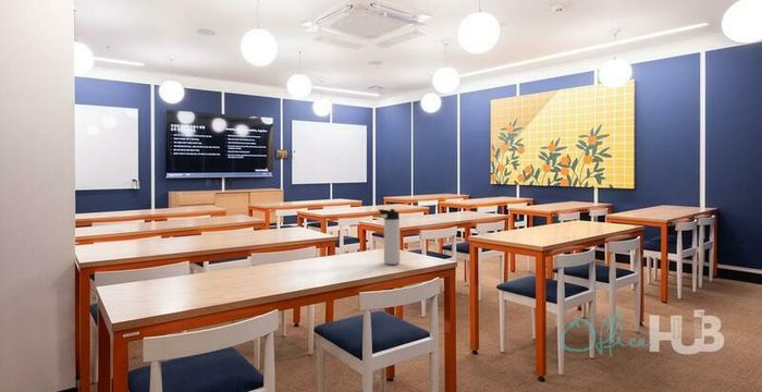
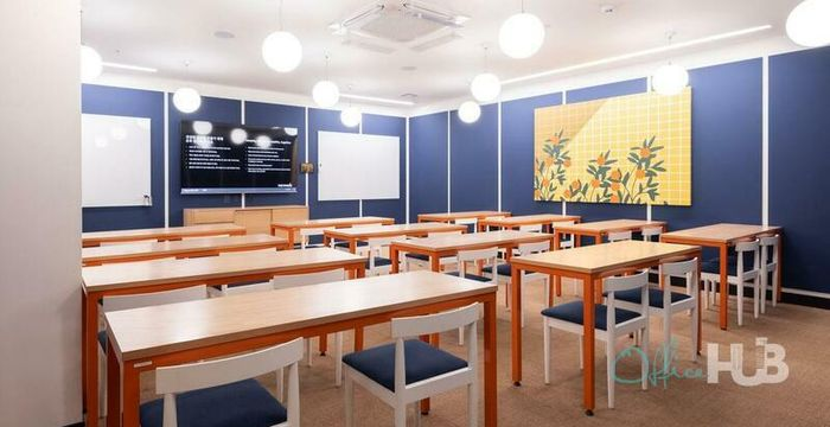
- thermos bottle [378,208,402,266]
